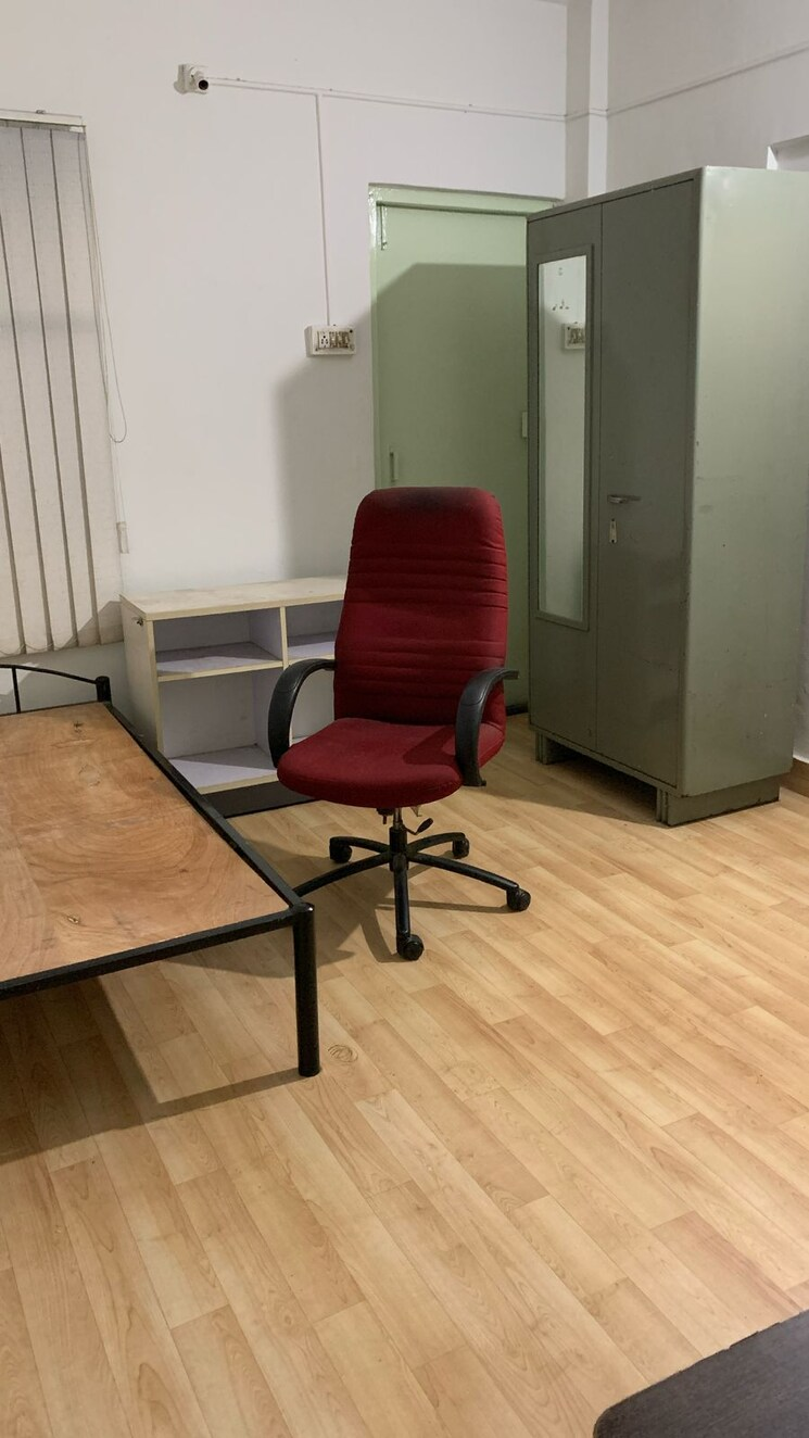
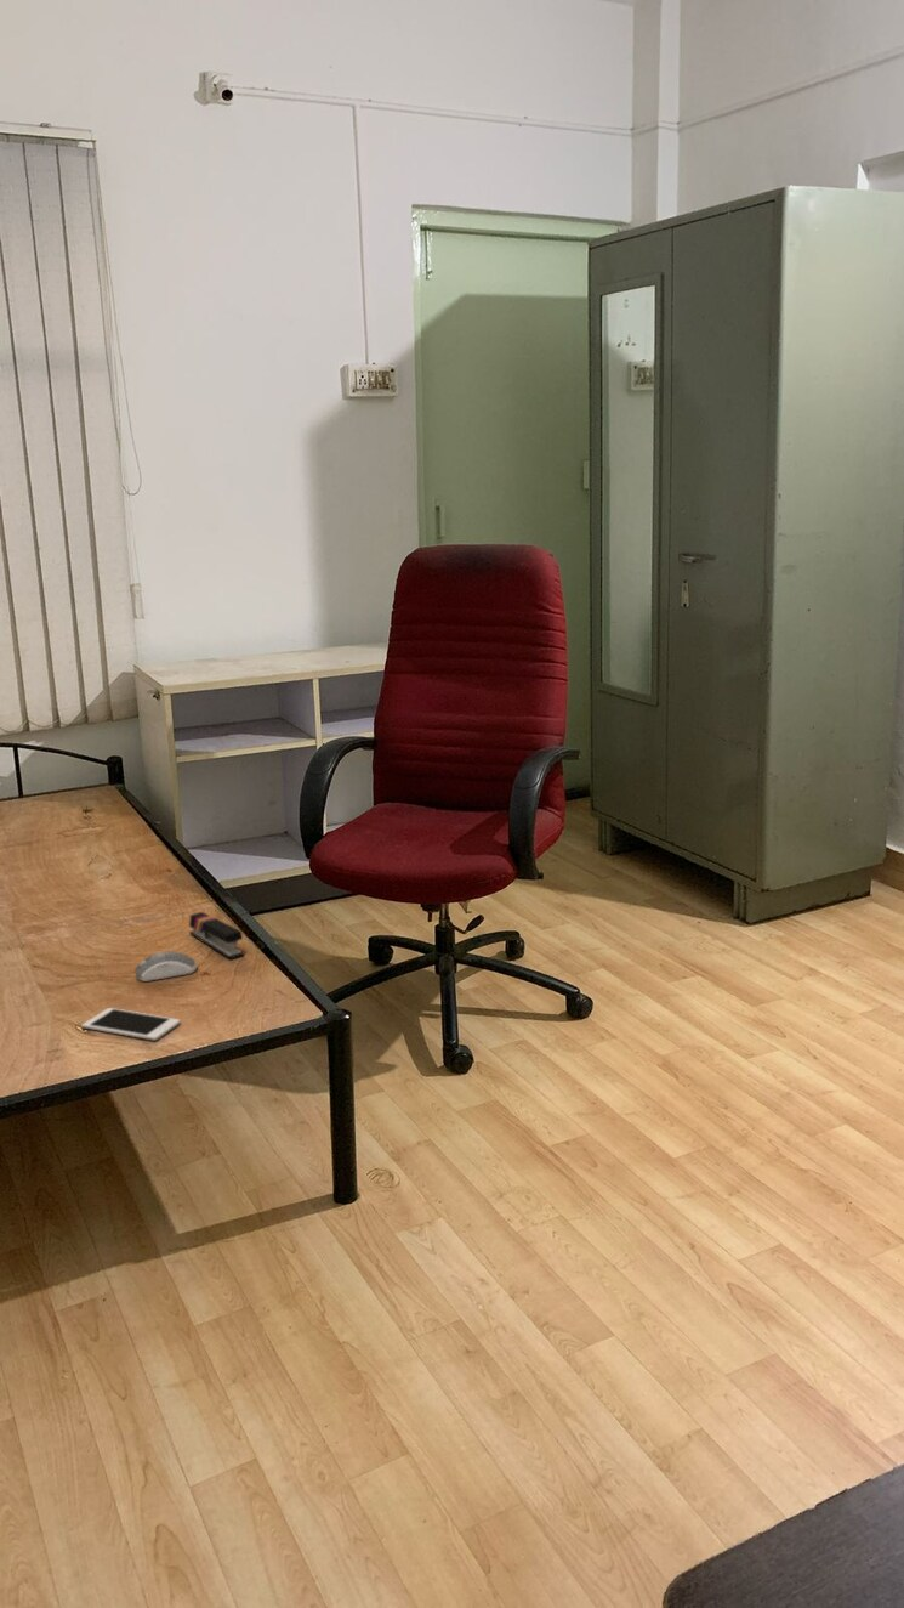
+ computer mouse [133,950,198,983]
+ cell phone [81,1007,182,1042]
+ stapler [188,911,245,959]
